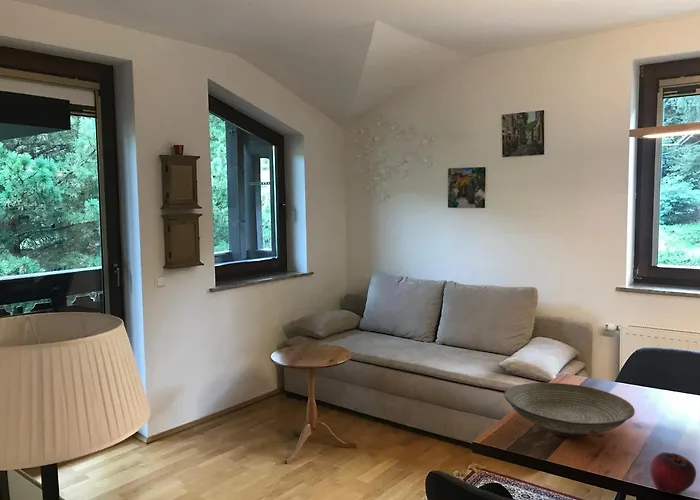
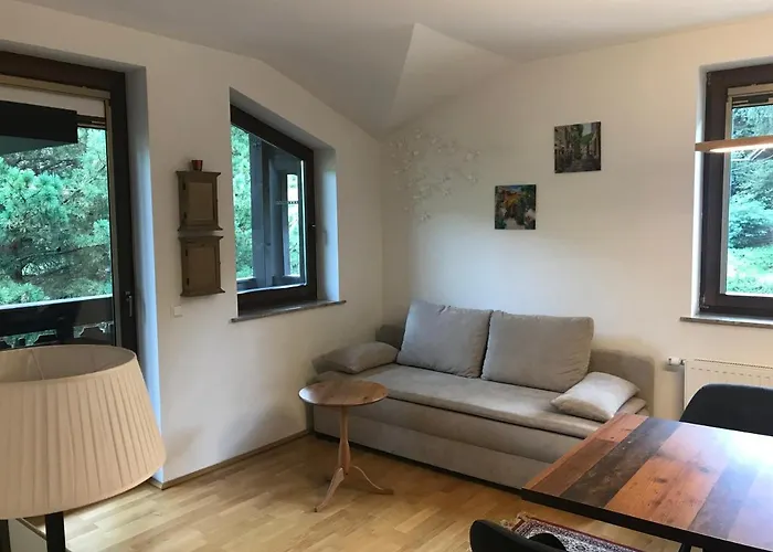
- decorative bowl [503,382,636,438]
- fruit [649,451,697,495]
